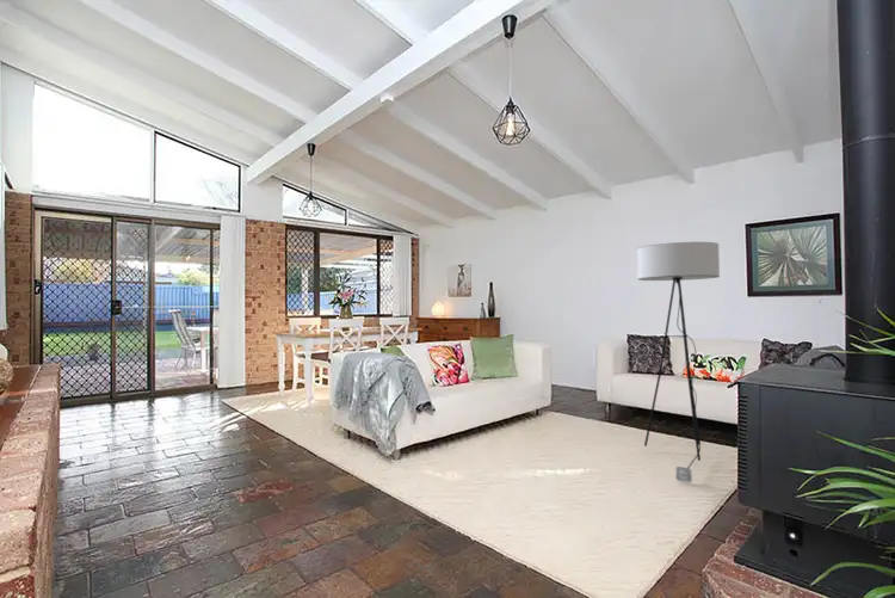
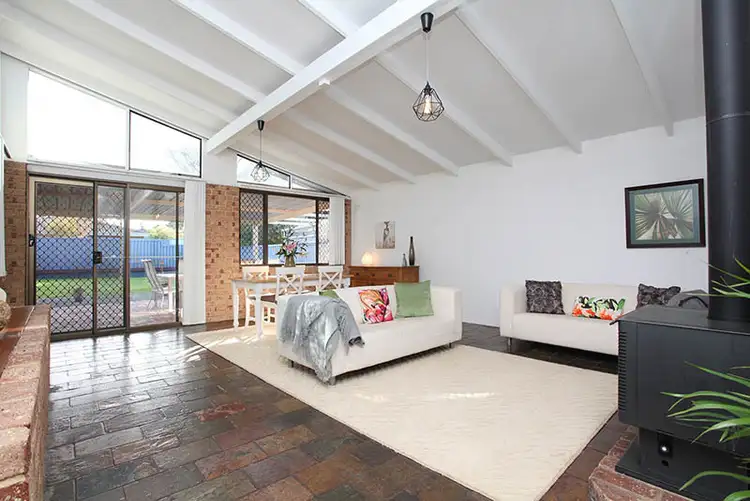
- floor lamp [636,241,721,483]
